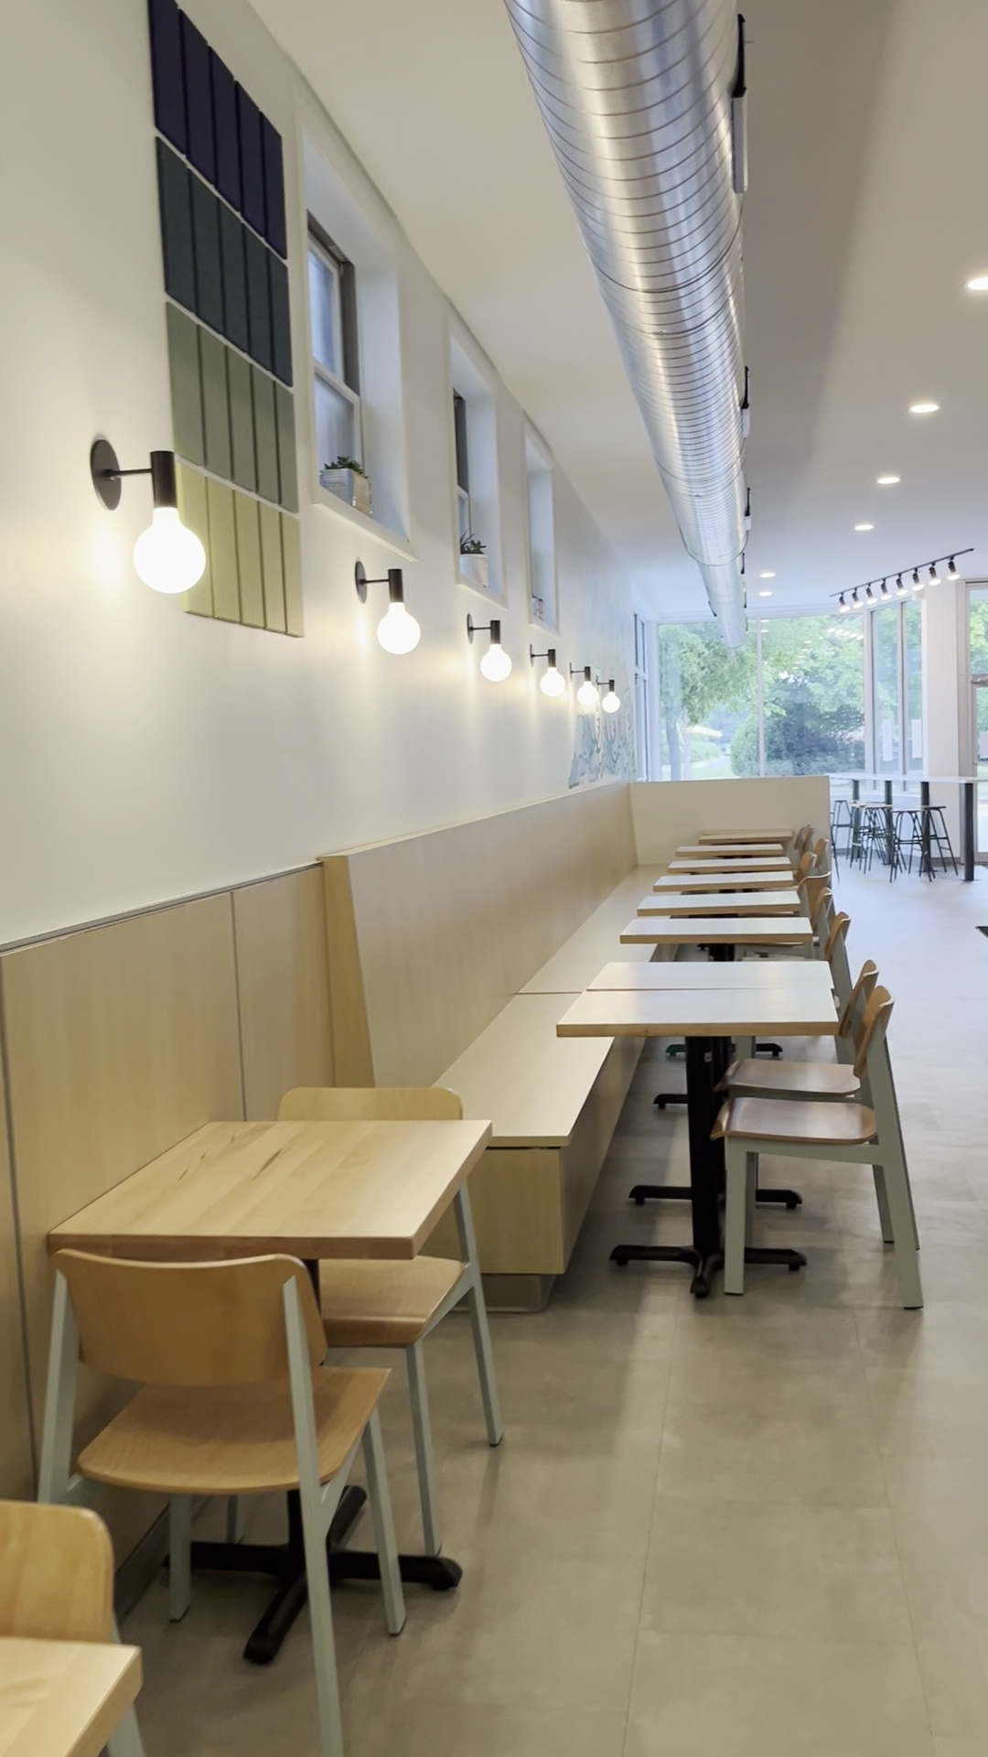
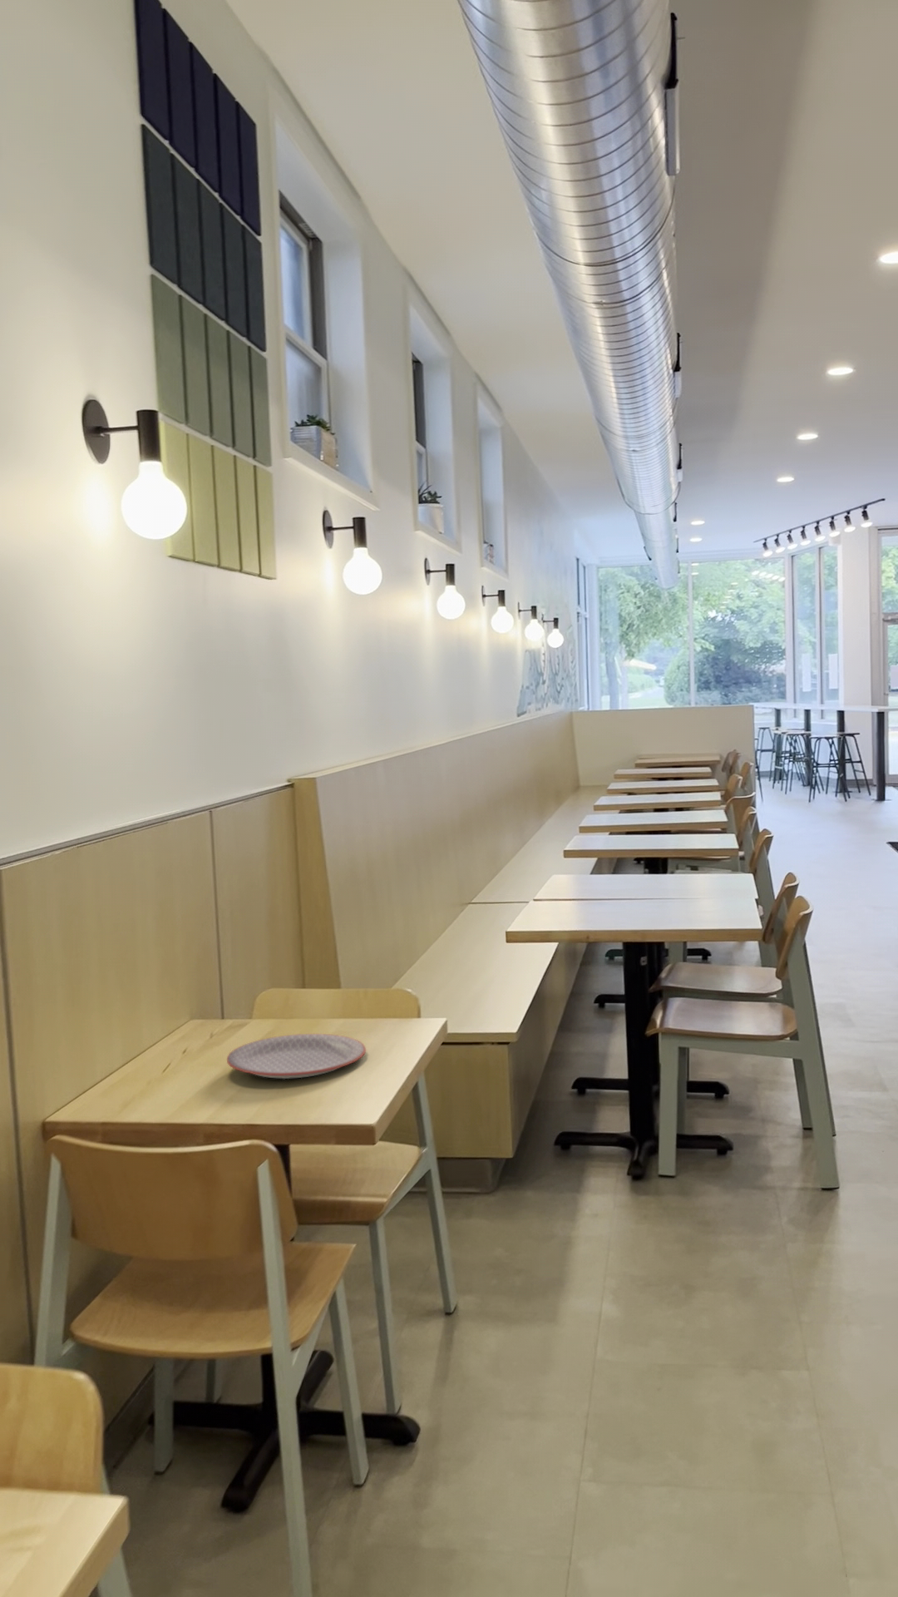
+ plate [226,1033,366,1079]
